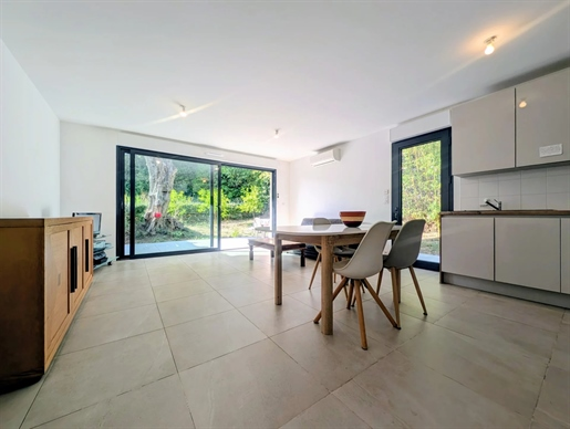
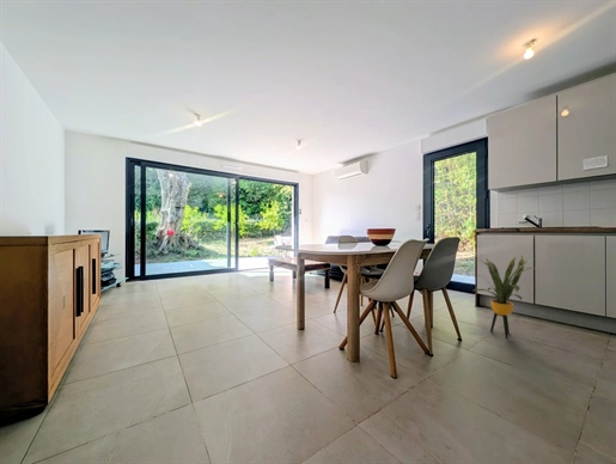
+ house plant [462,249,535,338]
